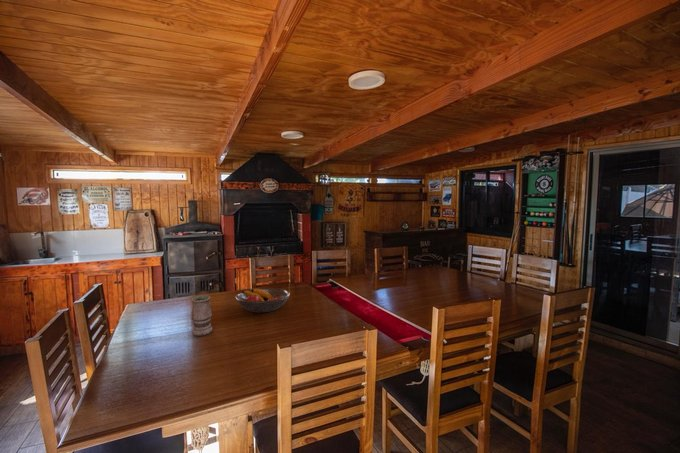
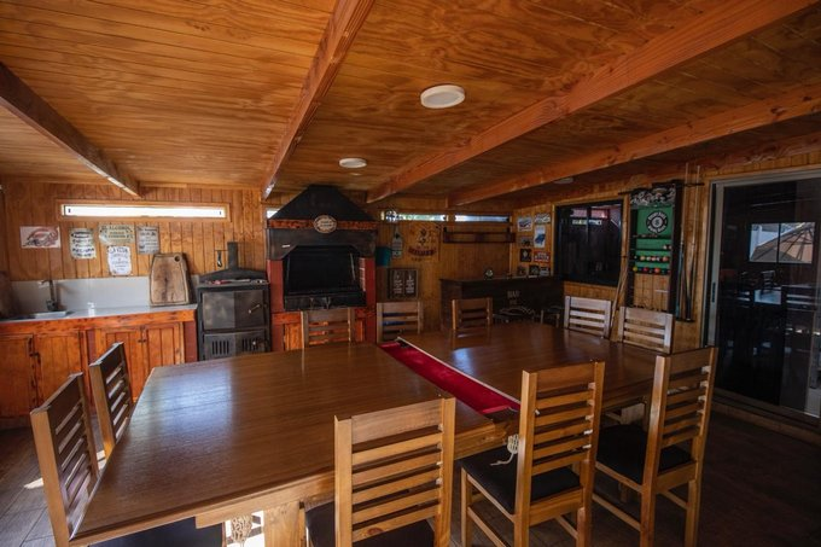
- vase [190,294,214,337]
- fruit bowl [234,287,291,313]
